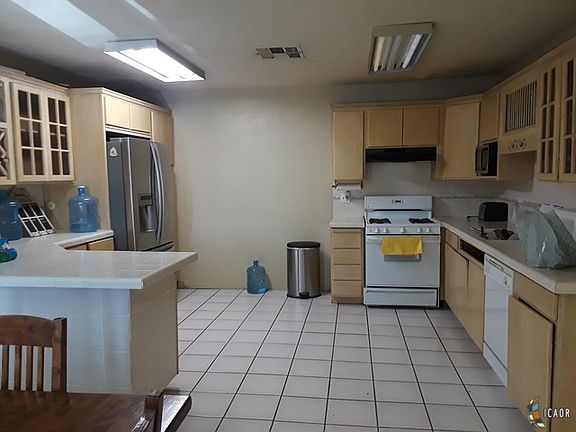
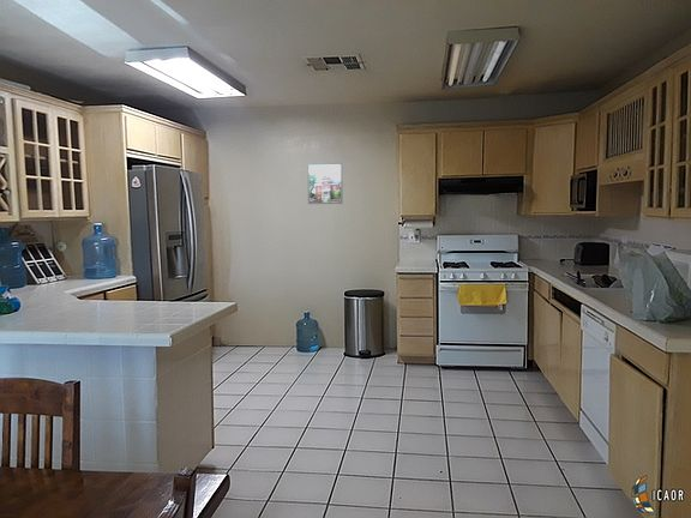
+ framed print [306,162,344,205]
